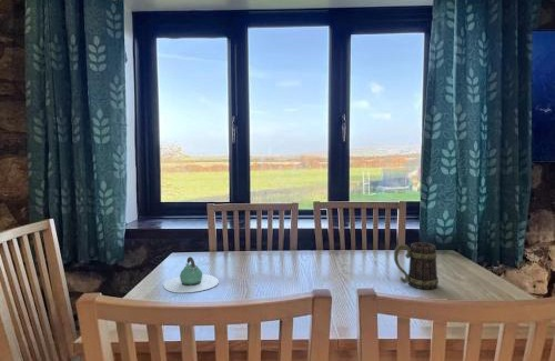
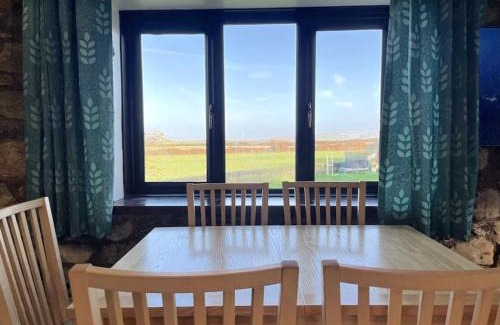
- teapot [163,255,220,294]
- mug [393,241,440,290]
